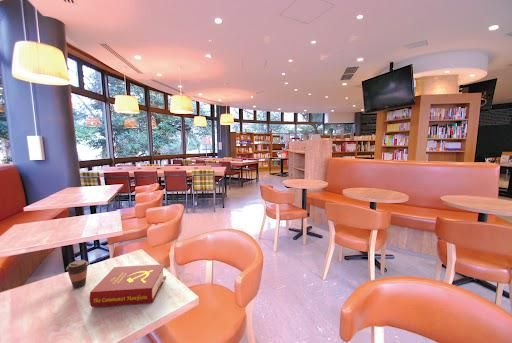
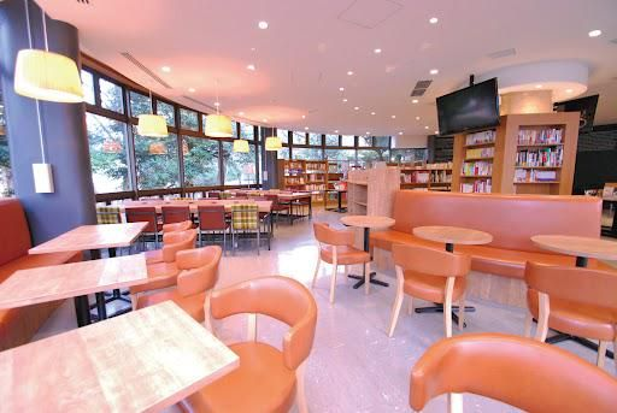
- coffee cup [65,259,90,289]
- book [89,263,167,308]
